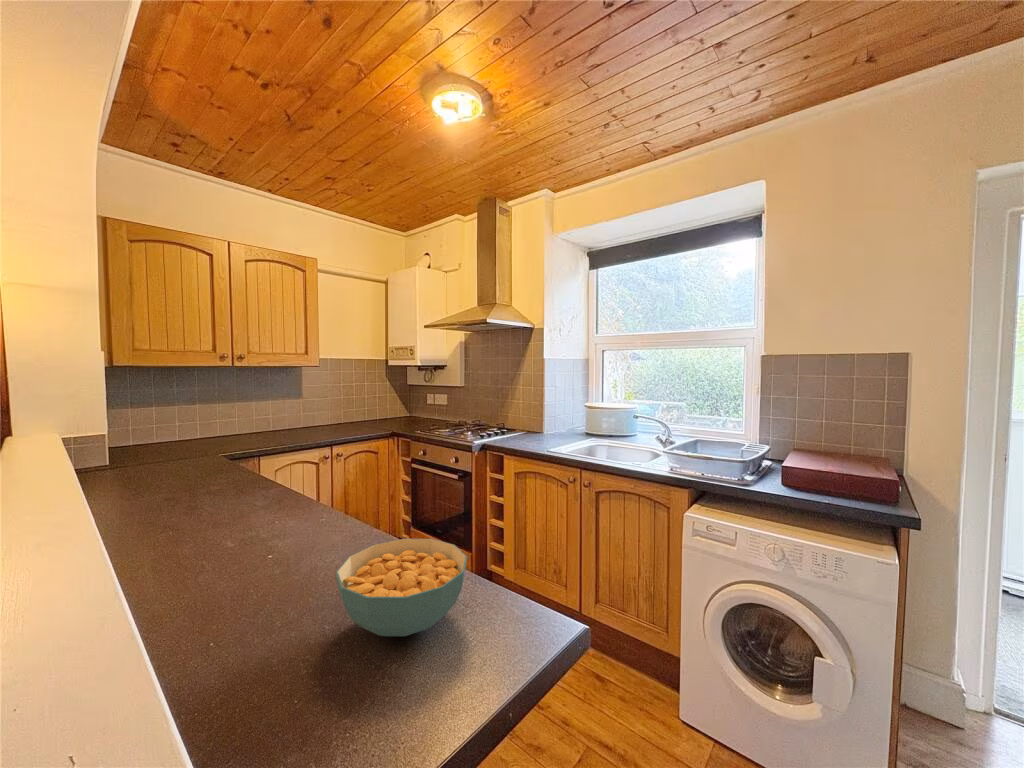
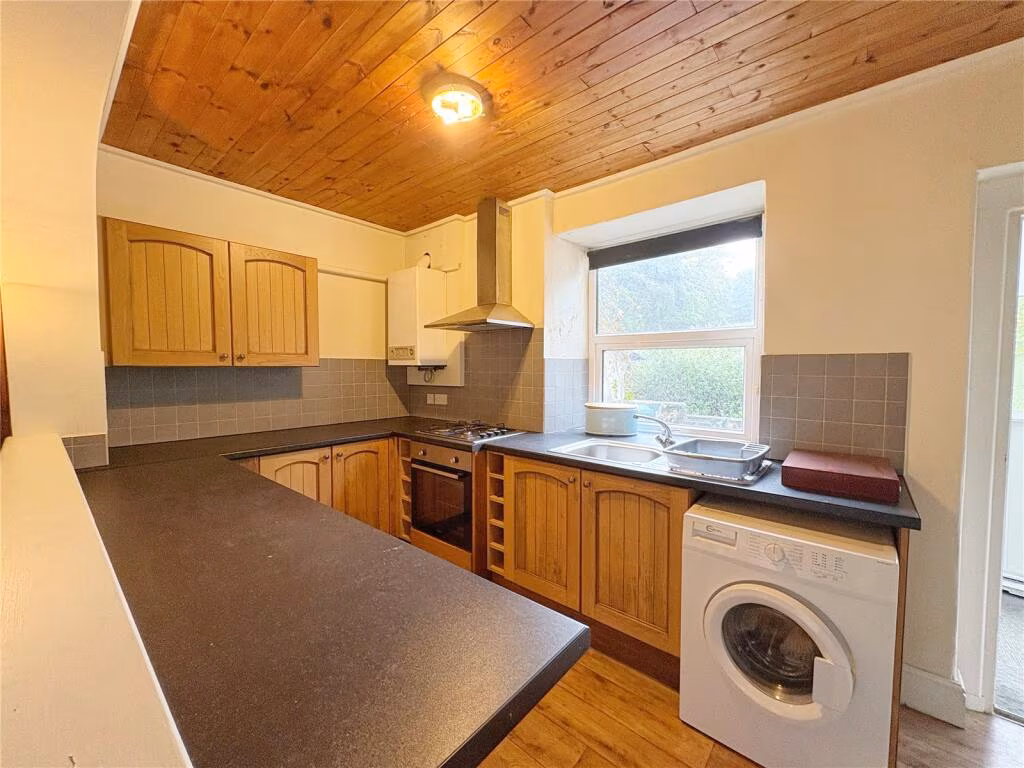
- cereal bowl [335,538,468,637]
